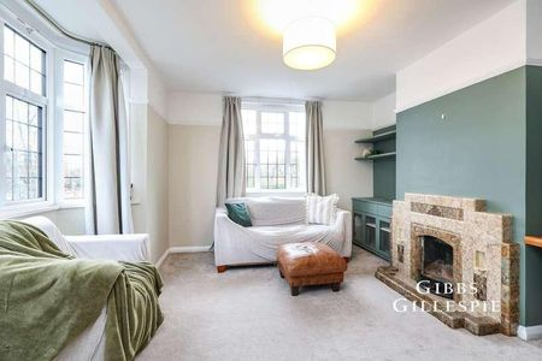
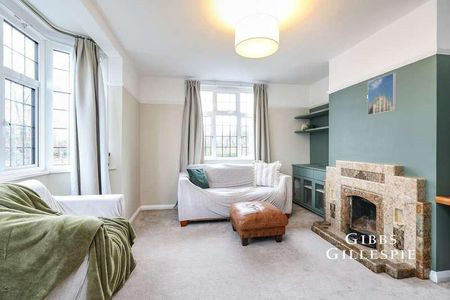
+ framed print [367,71,397,116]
